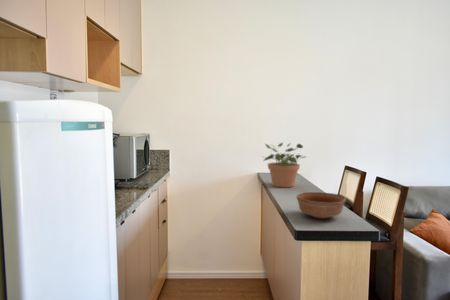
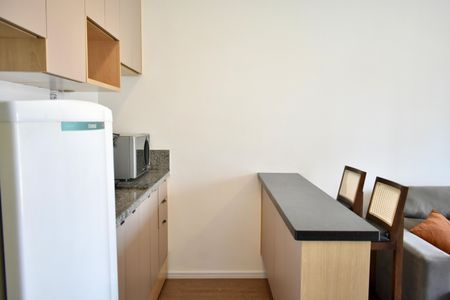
- potted plant [260,142,306,188]
- bowl [296,191,347,220]
